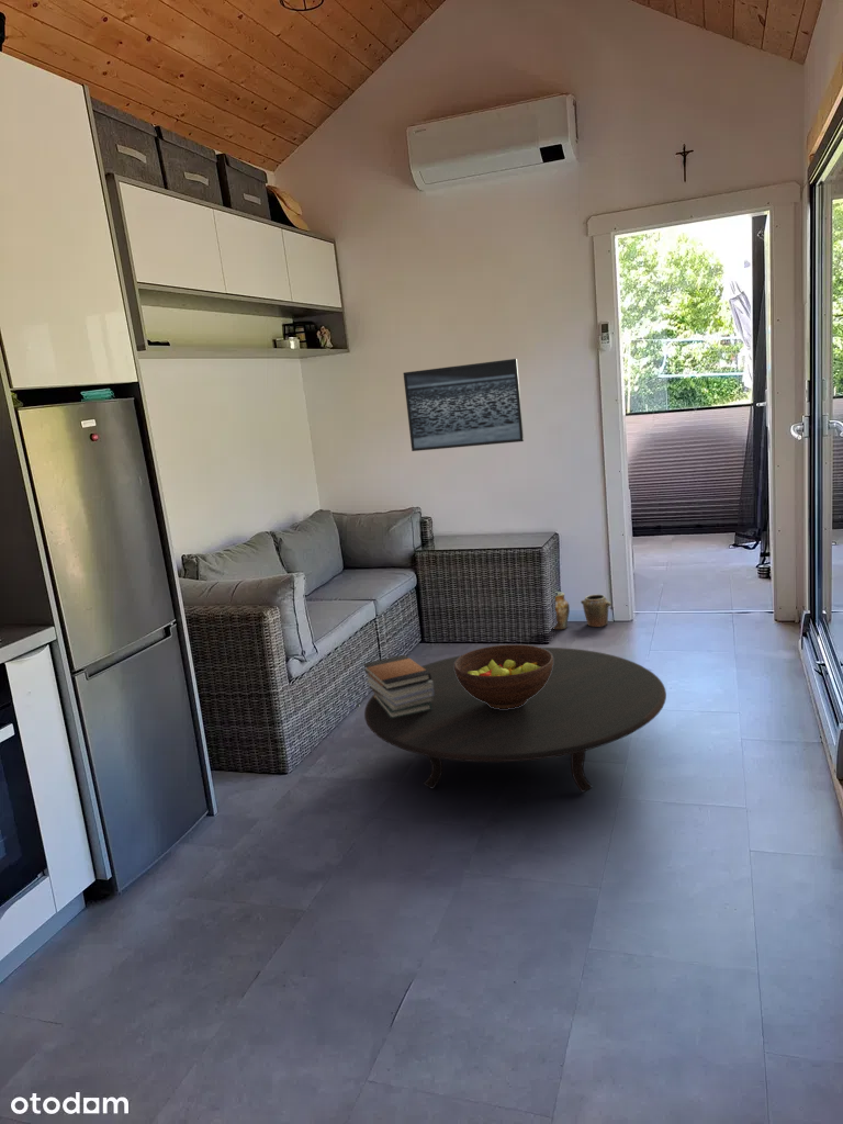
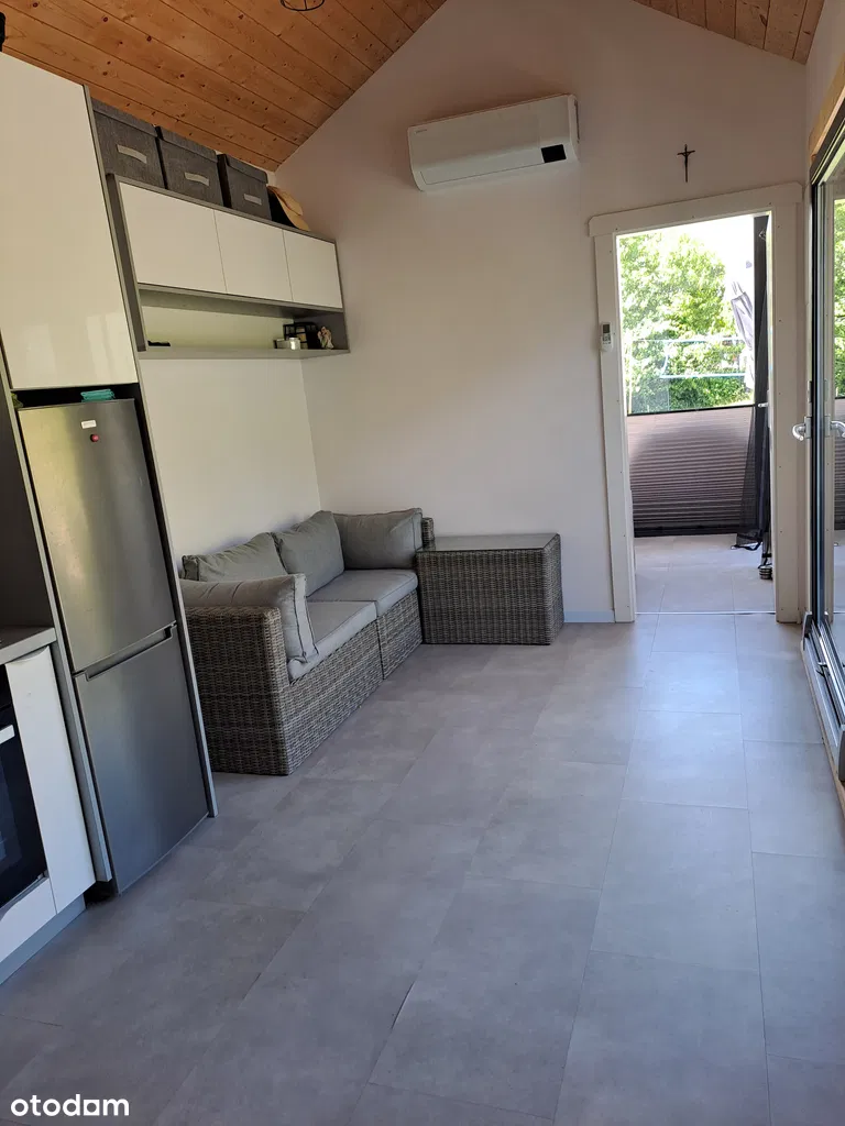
- book stack [362,653,435,719]
- table [363,647,667,794]
- jar set [553,591,612,630]
- fruit bowl [454,643,553,709]
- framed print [402,358,525,452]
